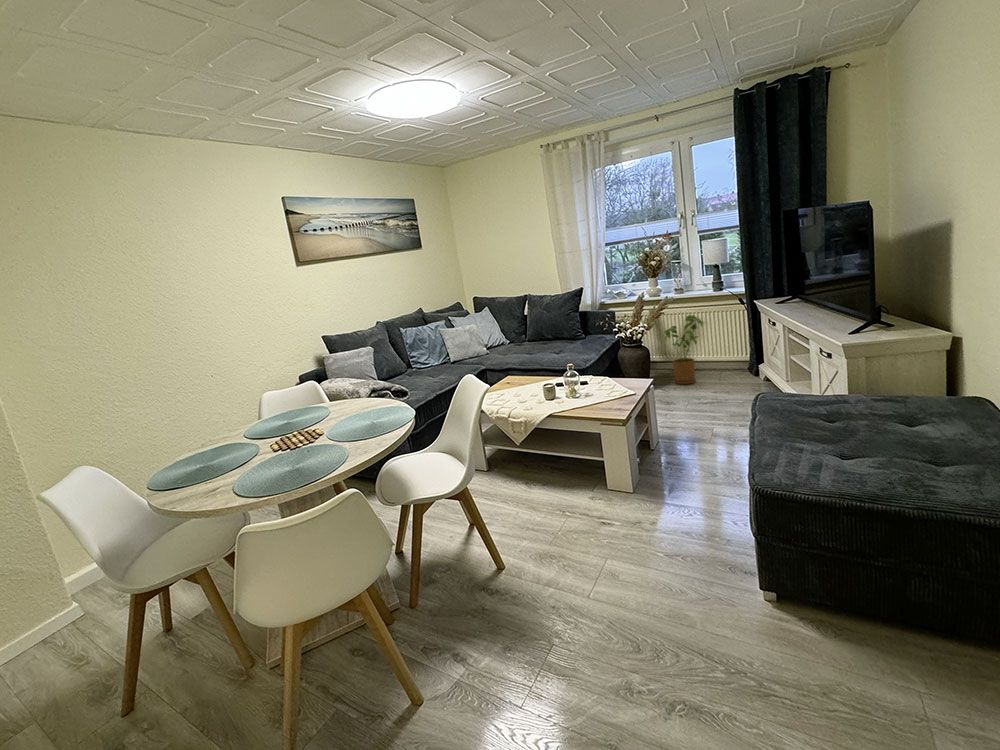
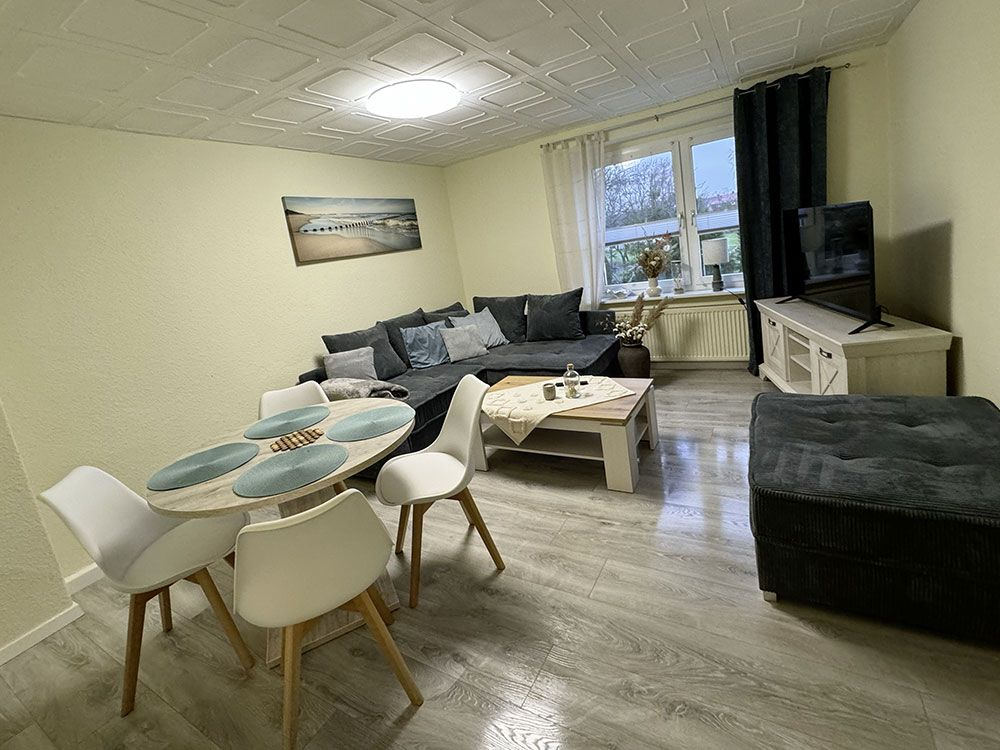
- house plant [663,314,705,385]
